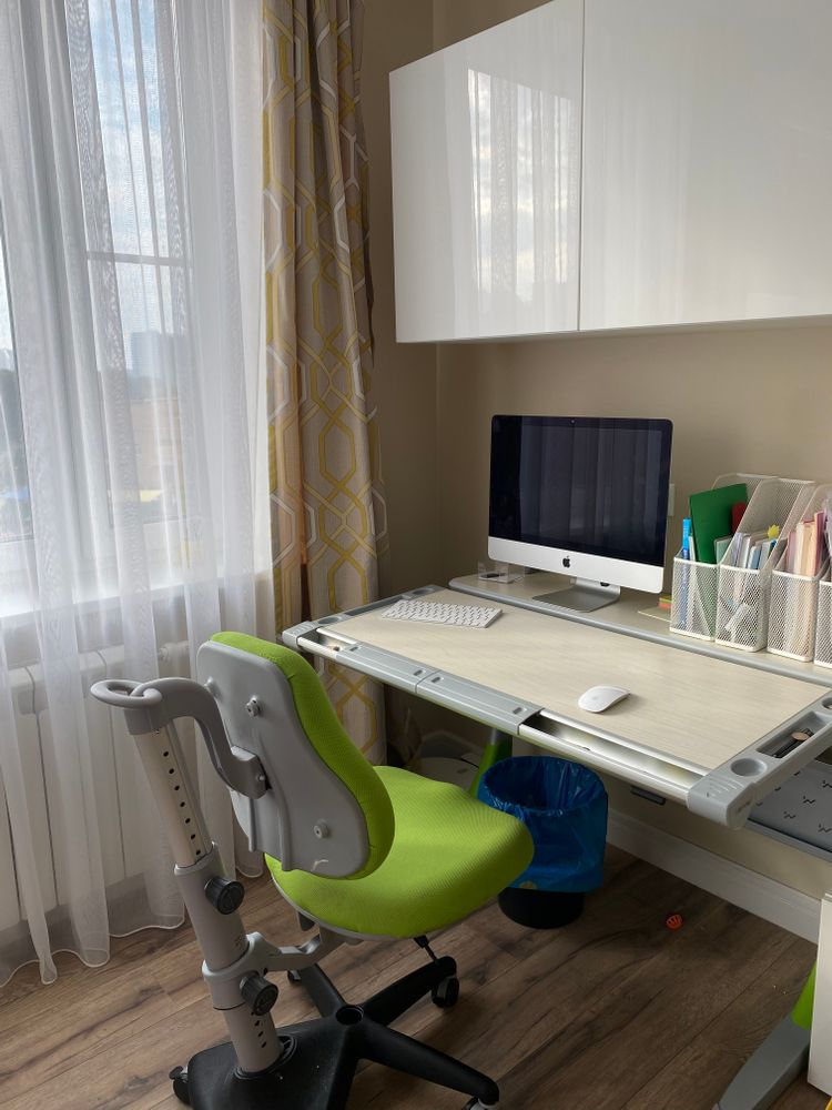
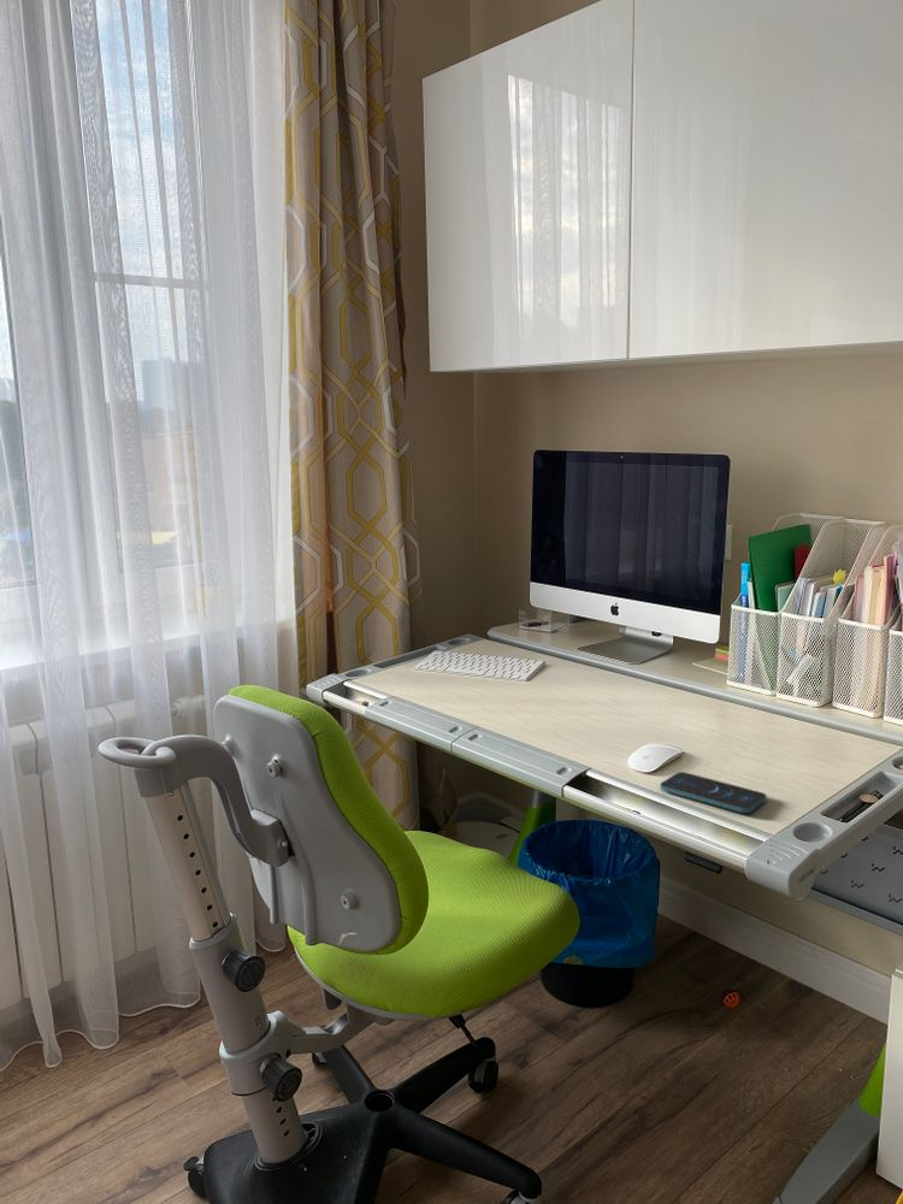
+ smartphone [659,771,767,814]
